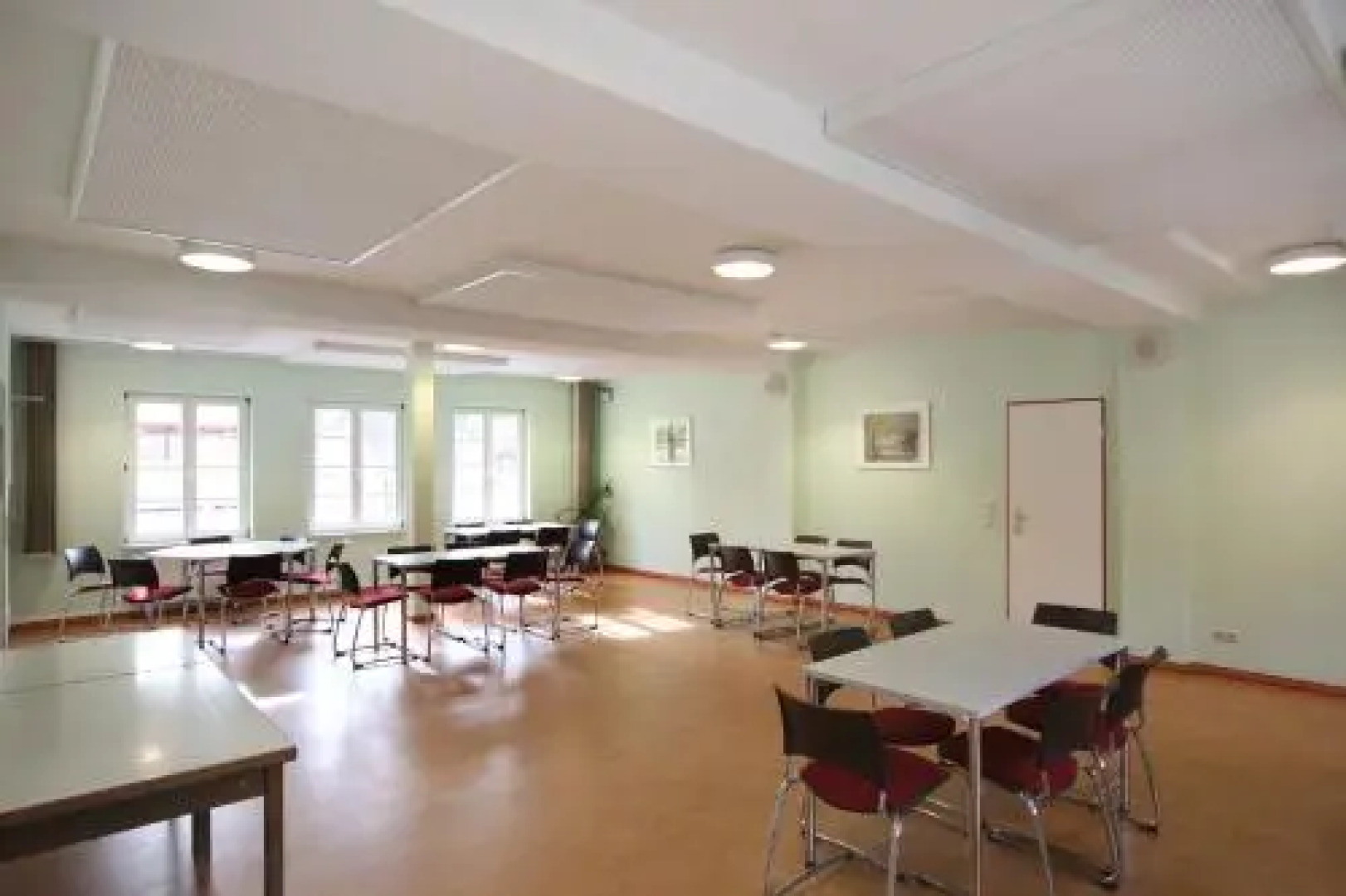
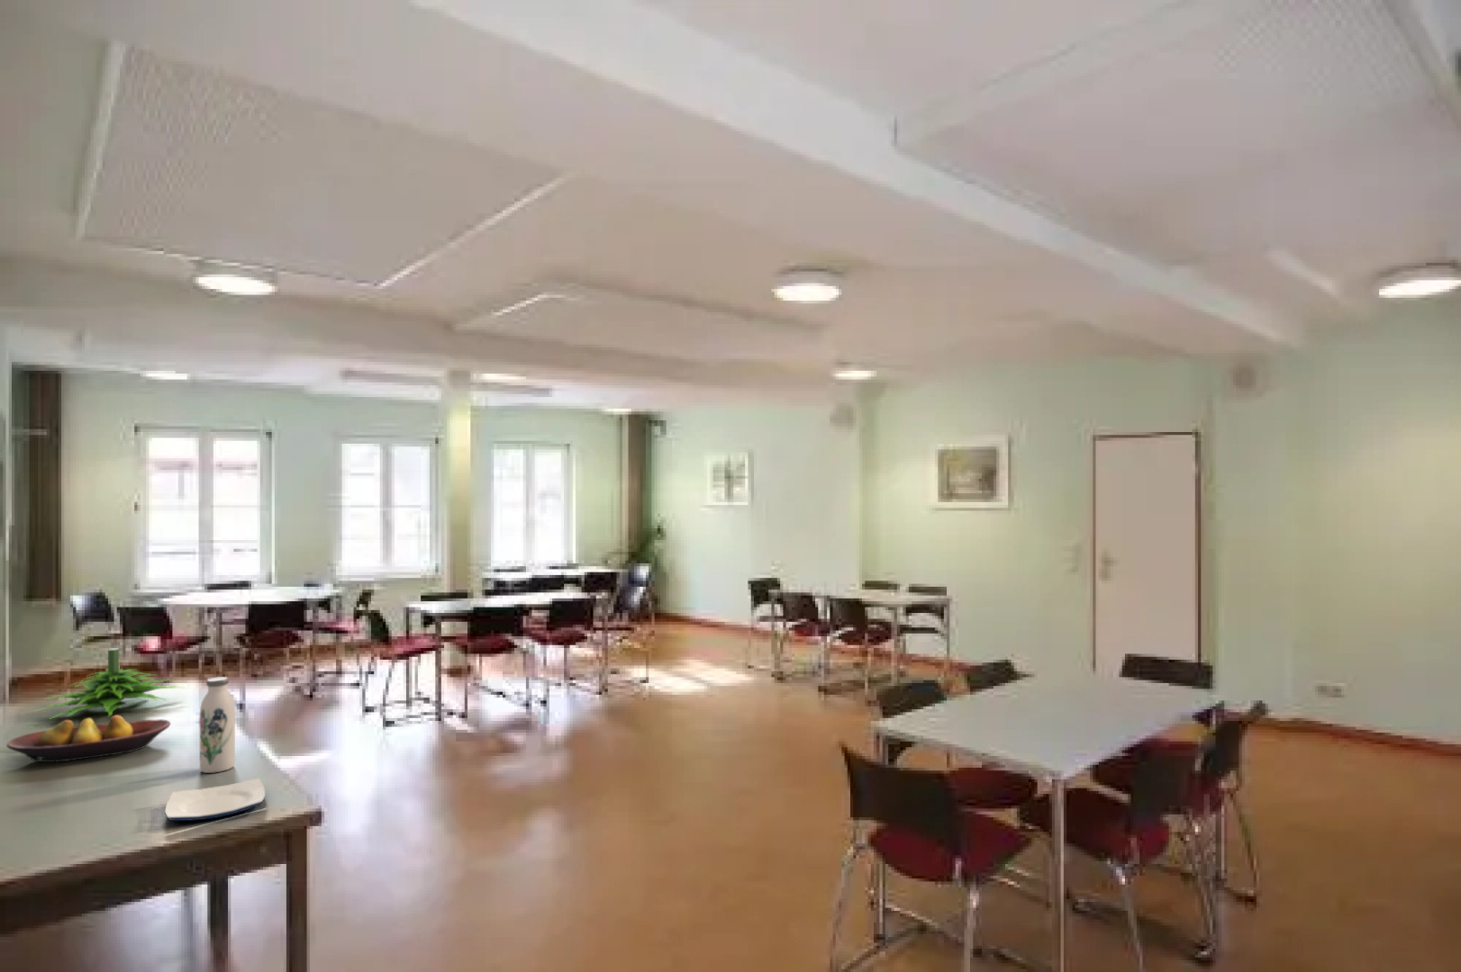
+ plate [165,778,266,821]
+ fruit bowl [5,715,171,764]
+ plant [35,648,188,719]
+ water bottle [199,676,236,773]
